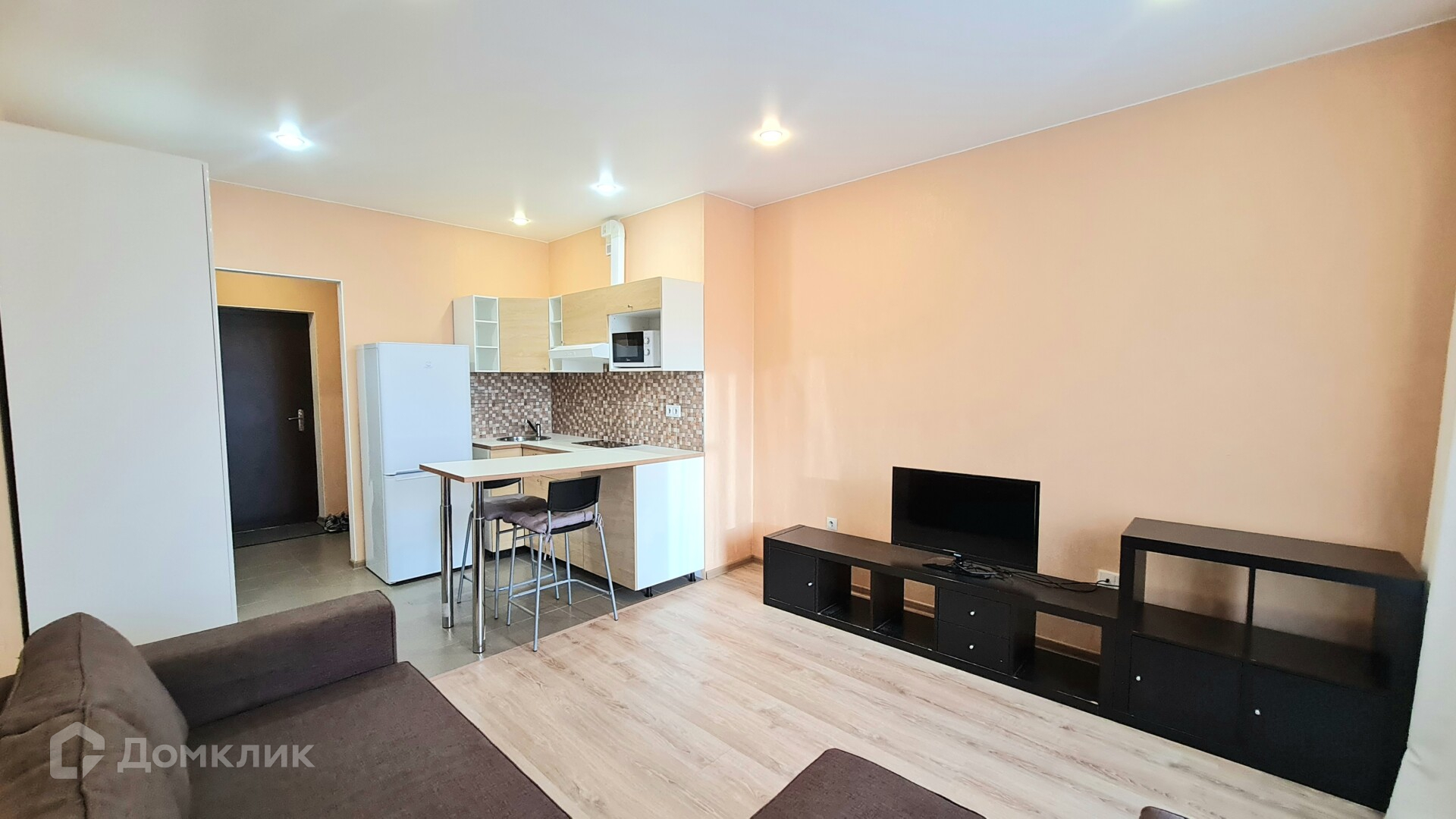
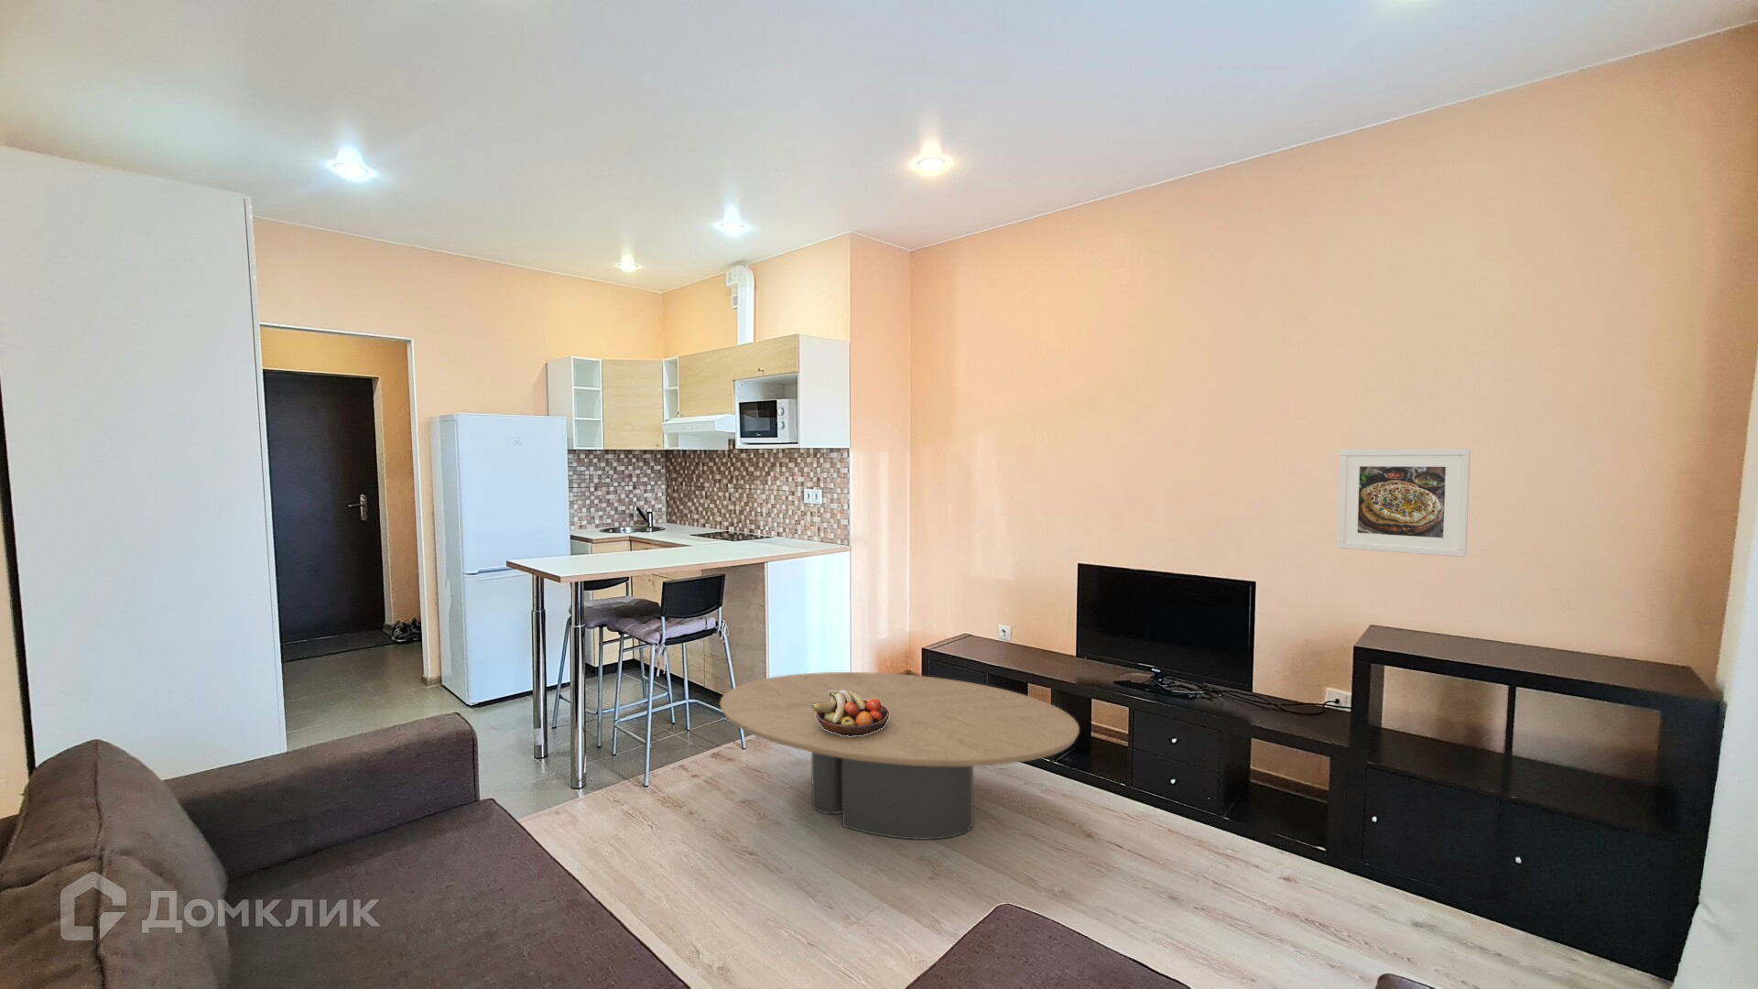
+ coffee table [718,671,1081,840]
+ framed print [1337,448,1472,558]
+ fruit bowl [813,691,889,737]
